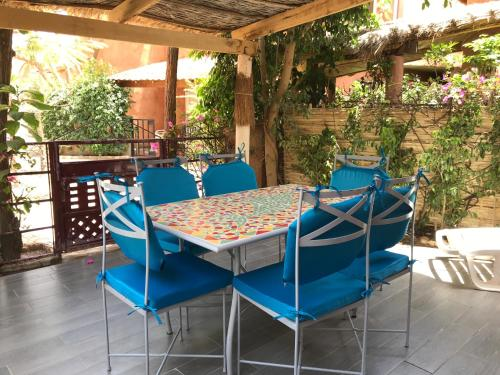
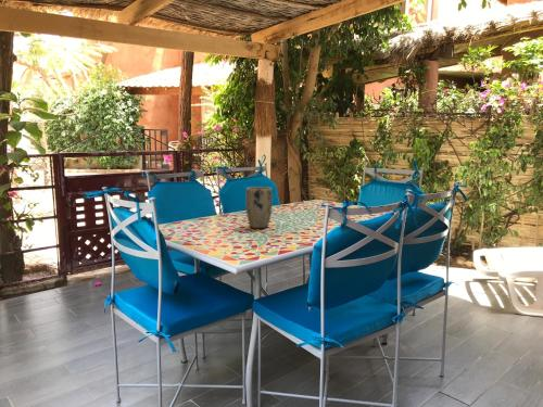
+ plant pot [244,186,274,229]
